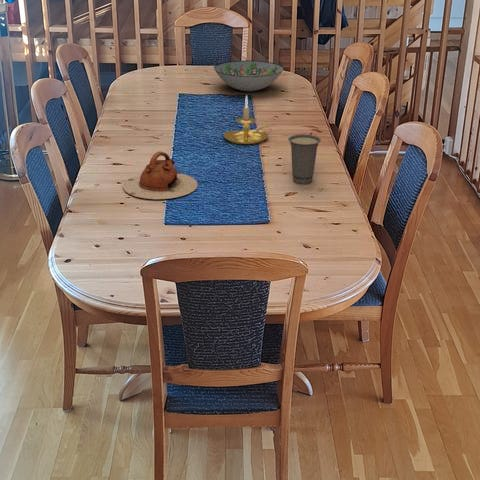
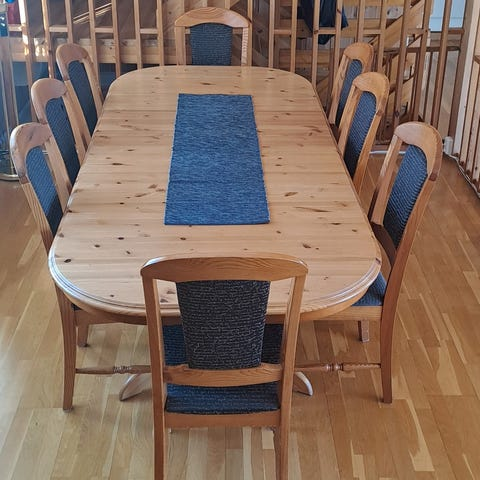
- decorative bowl [213,60,285,93]
- candle holder [223,94,277,145]
- cup [287,134,322,186]
- teapot [122,151,198,200]
